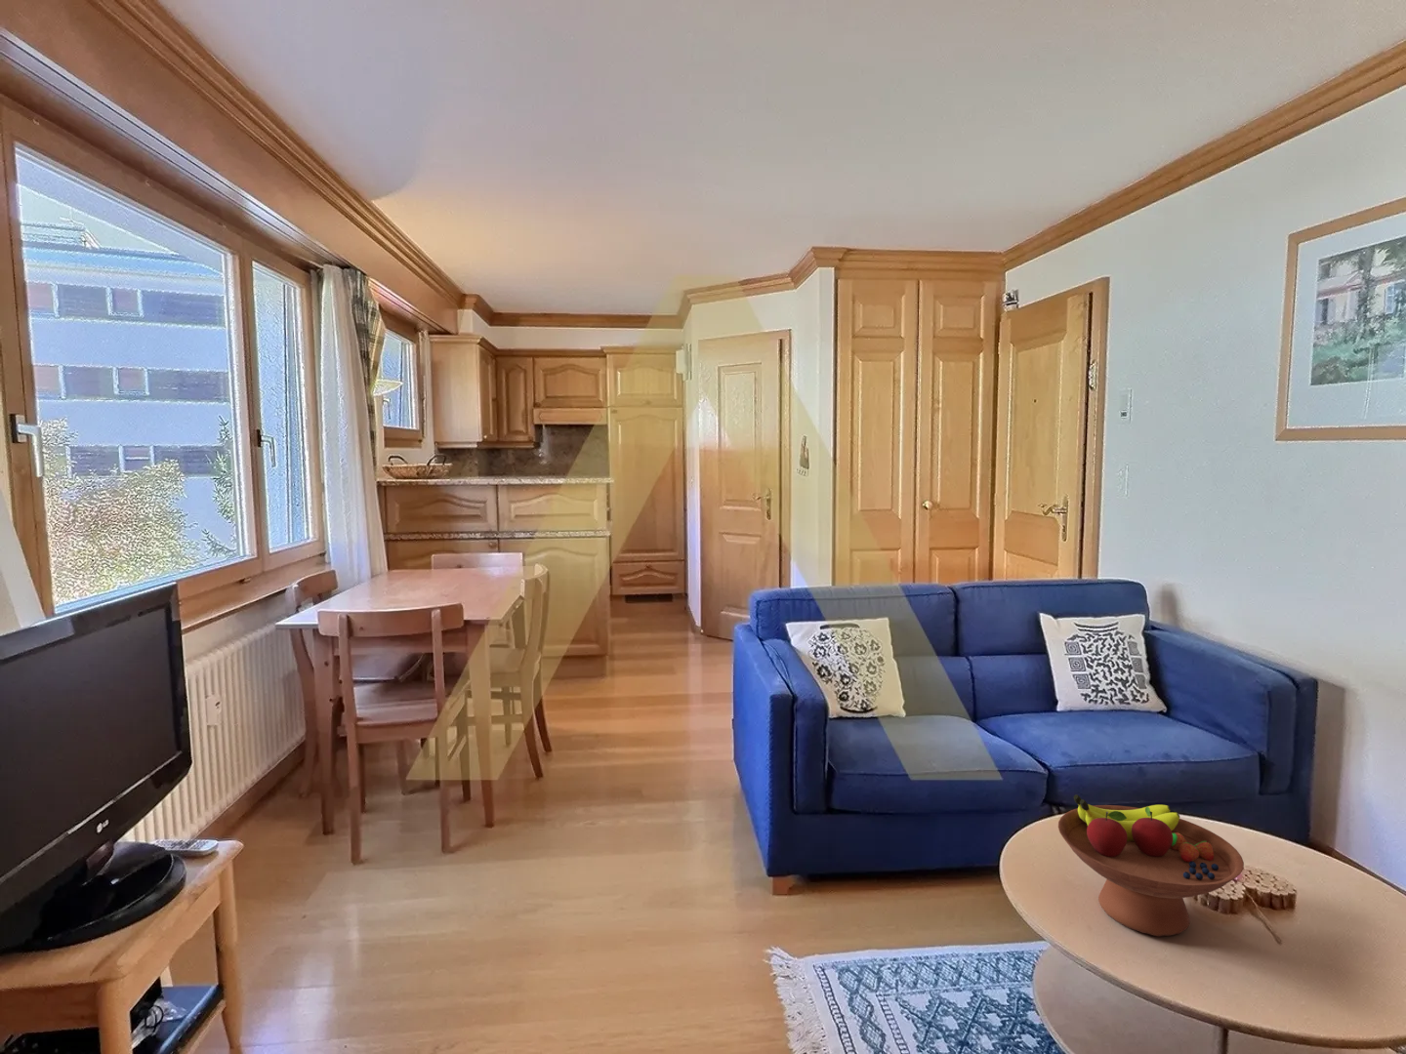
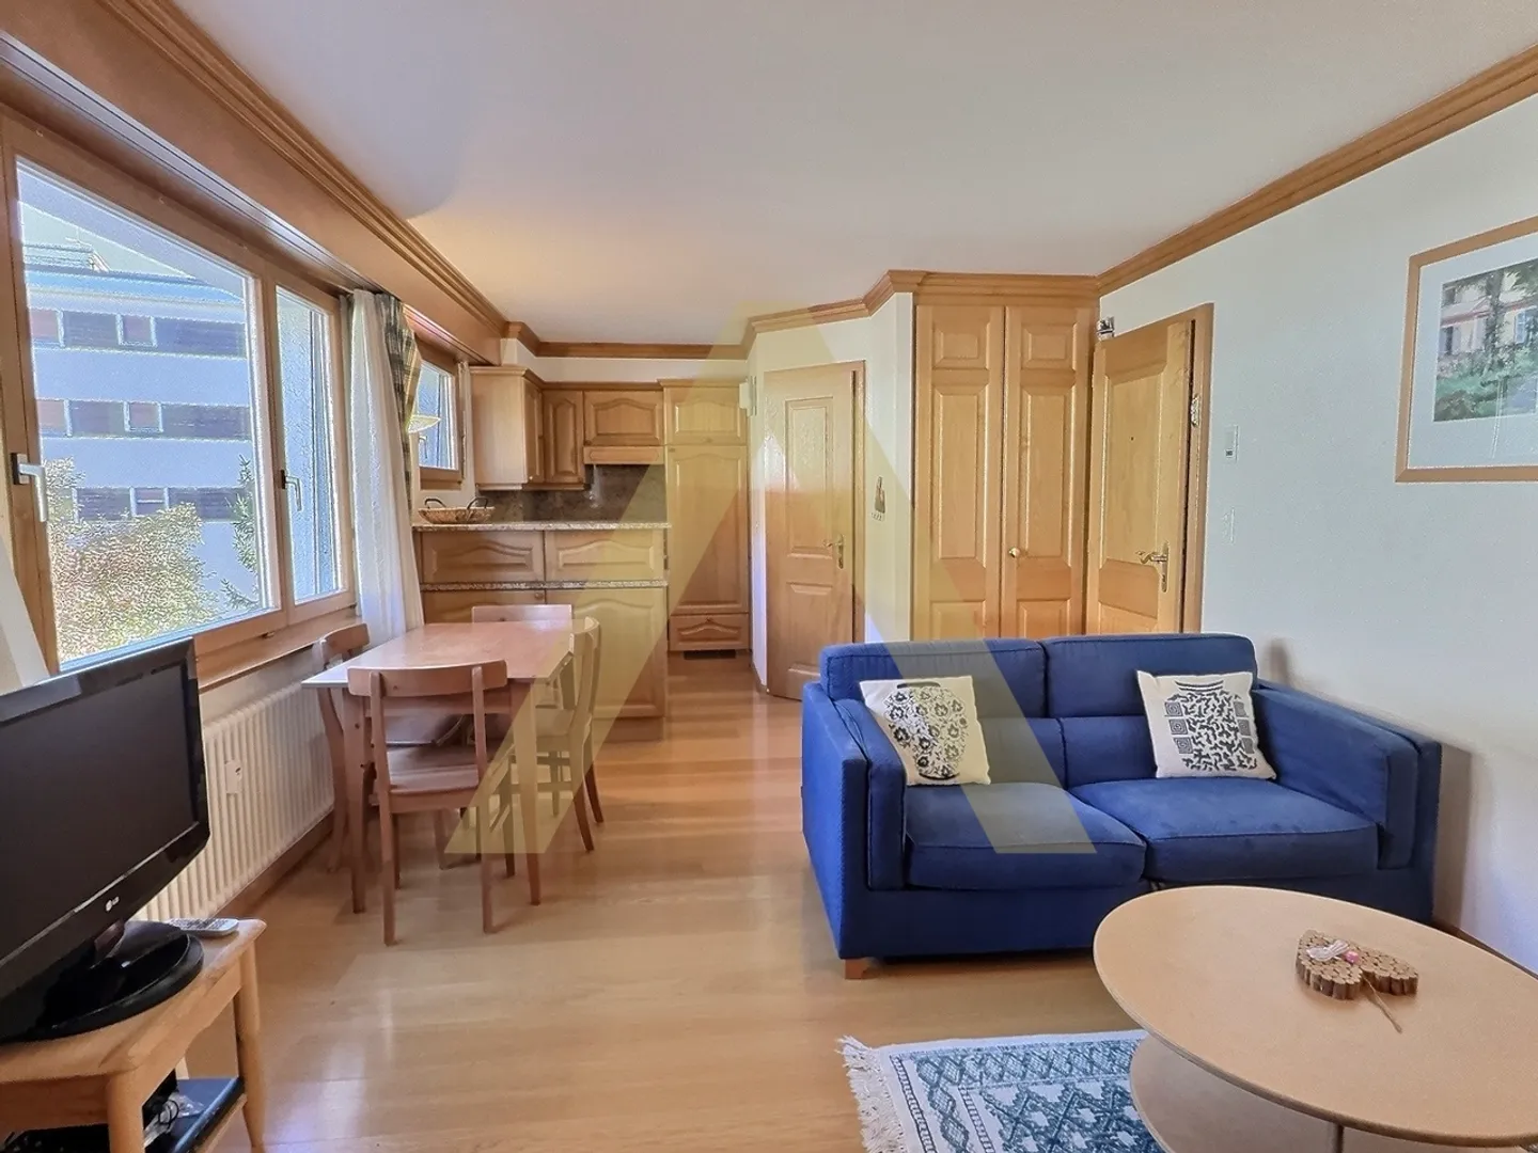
- fruit bowl [1057,794,1244,937]
